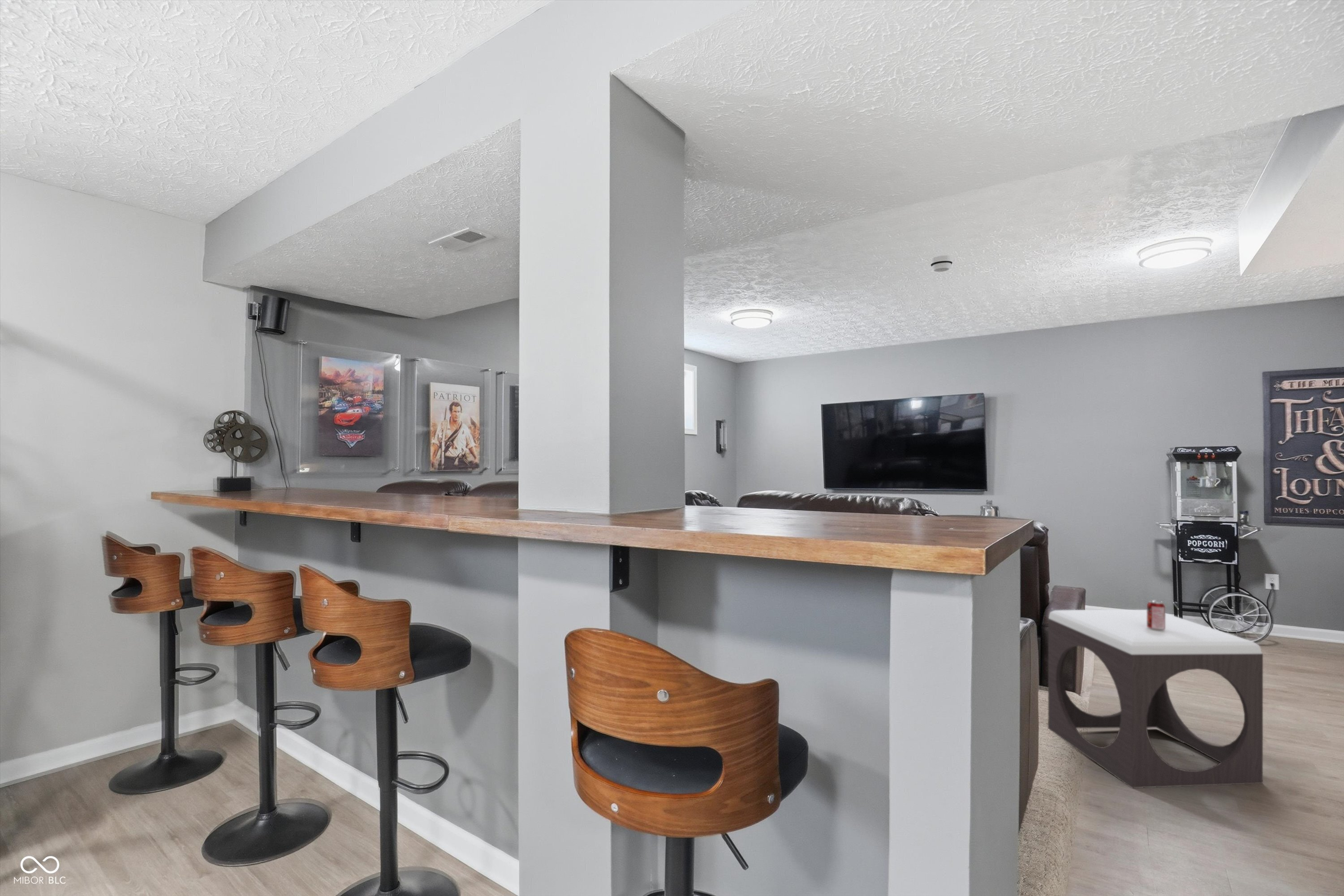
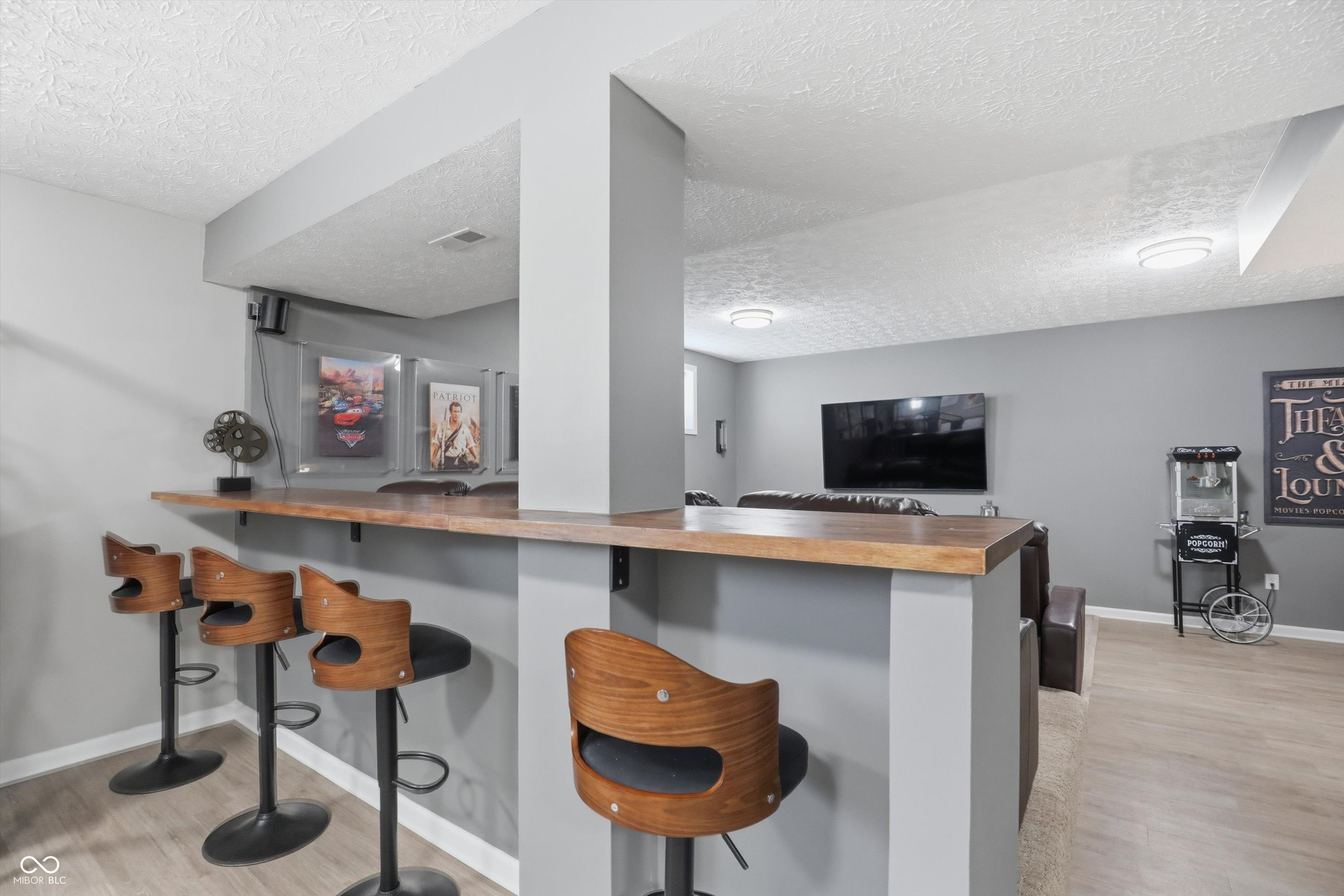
- footstool [1047,609,1263,788]
- smoke detector [930,255,953,272]
- soda can [1146,600,1166,631]
